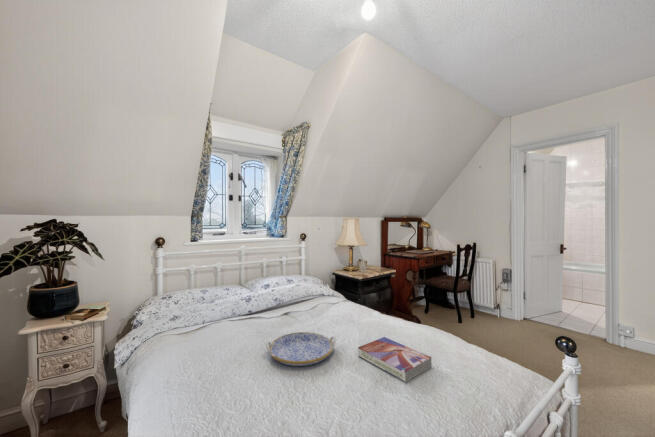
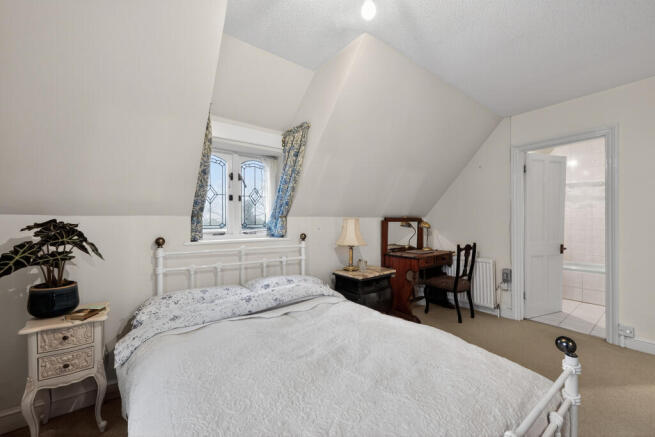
- textbook [357,336,433,383]
- serving tray [265,331,337,367]
